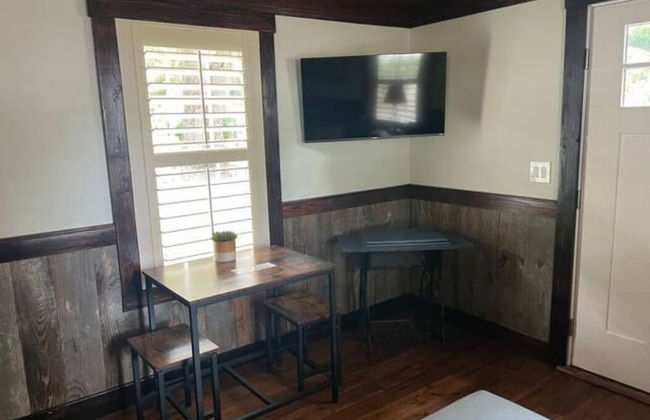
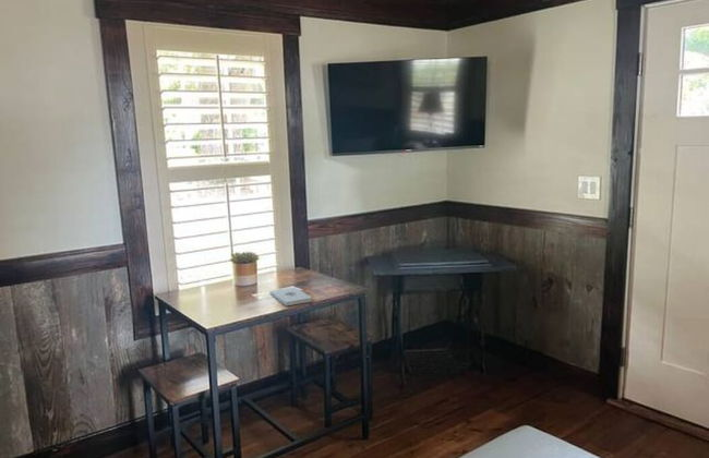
+ notepad [268,287,313,306]
